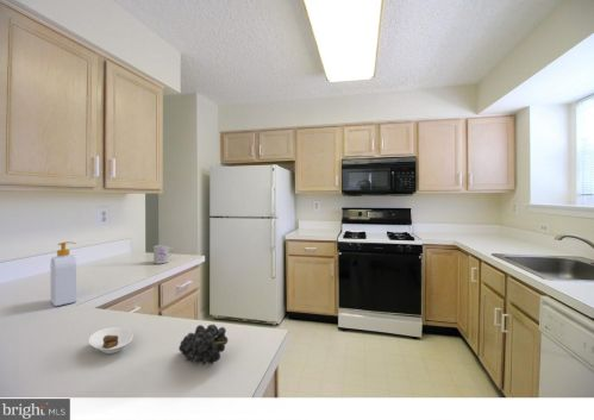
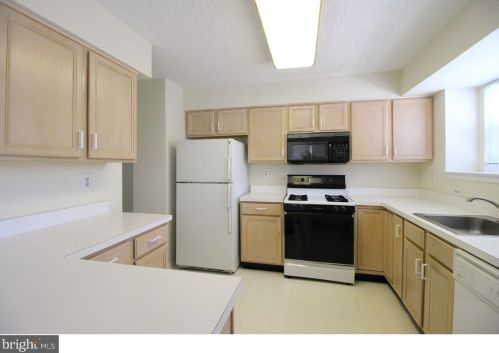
- fruit [177,324,229,365]
- mug [152,244,175,265]
- saucer [88,326,135,355]
- soap bottle [49,240,77,307]
